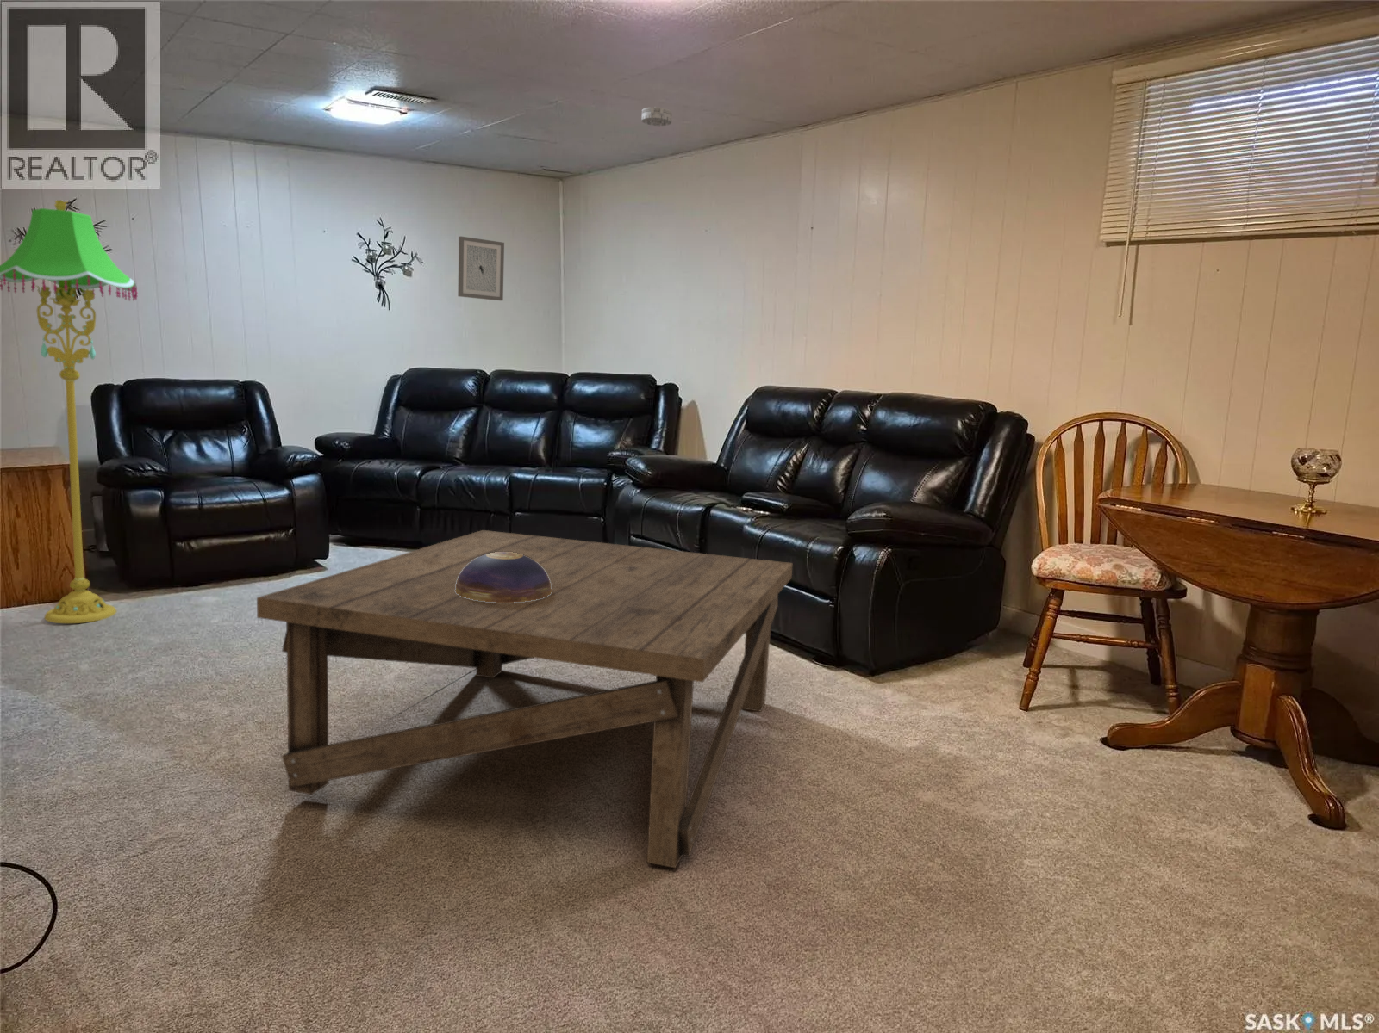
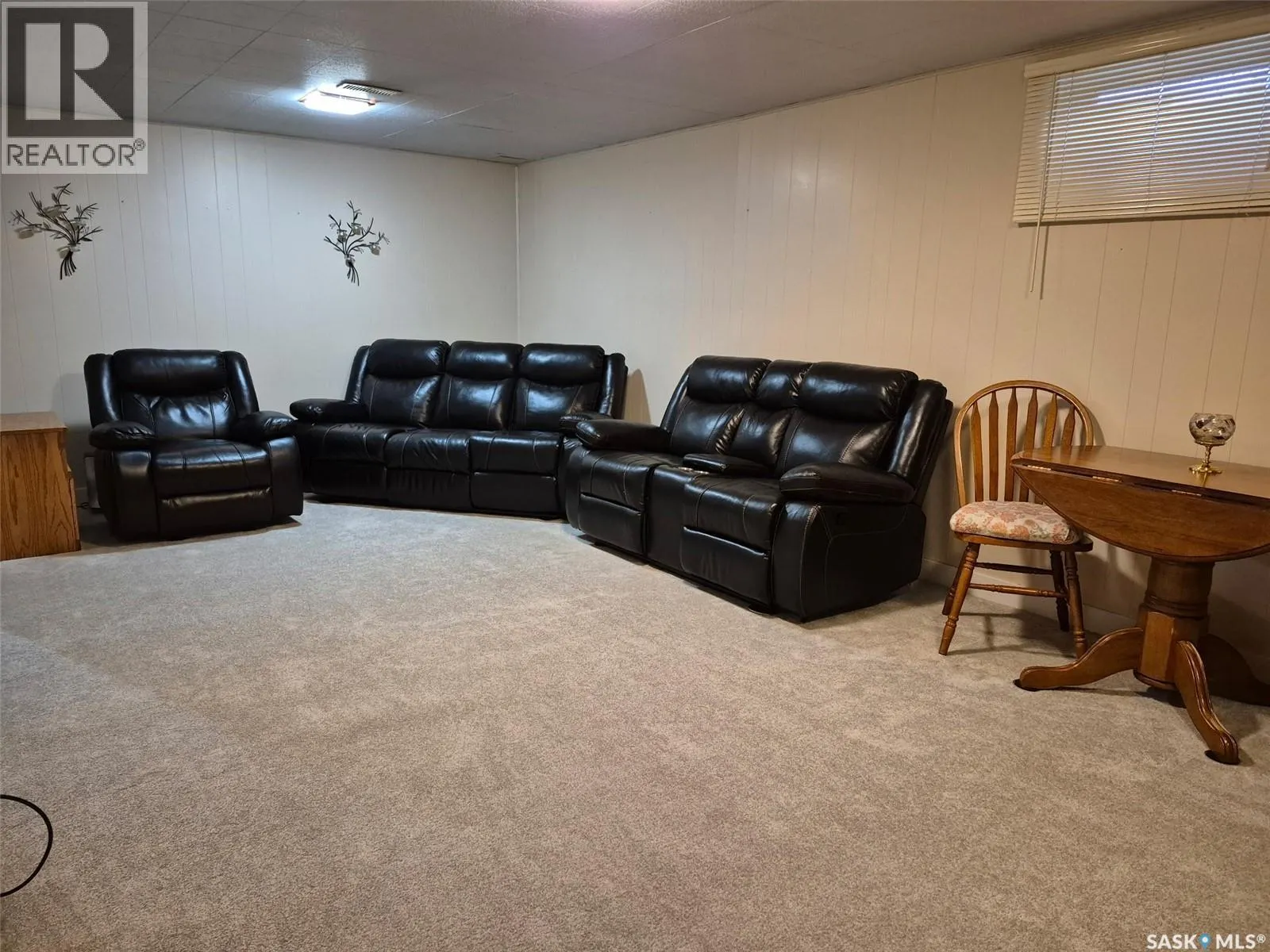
- floor lamp [0,199,139,624]
- coffee table [256,530,794,868]
- decorative bowl [455,552,552,602]
- smoke detector [641,106,673,127]
- wall art [457,235,505,302]
